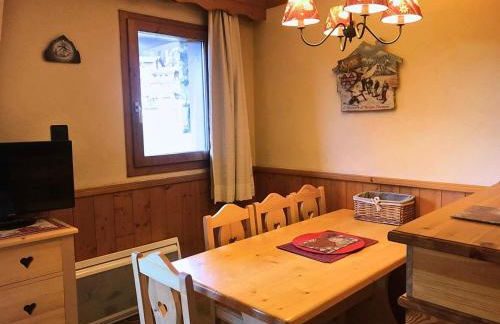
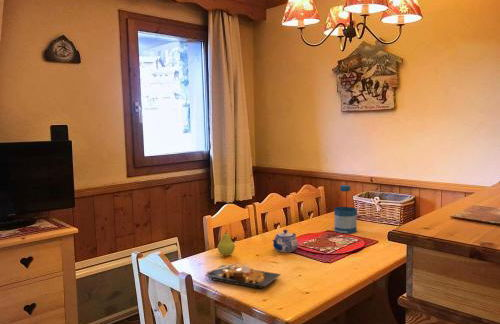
+ teapot [271,229,299,253]
+ bottle [333,184,358,234]
+ fruit [217,229,236,256]
+ plate [204,261,282,290]
